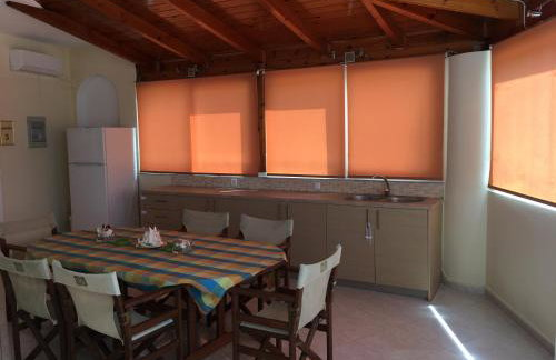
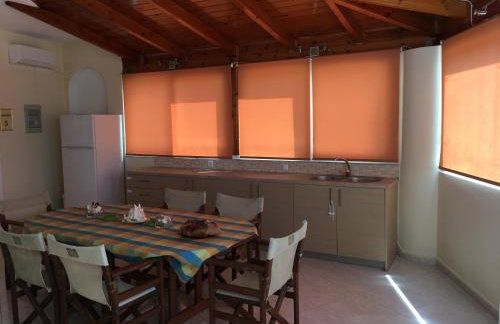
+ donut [178,218,222,238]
